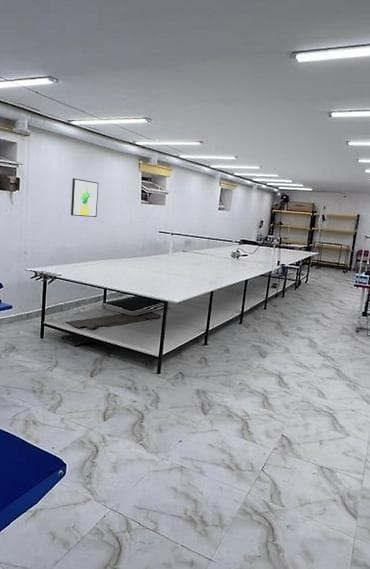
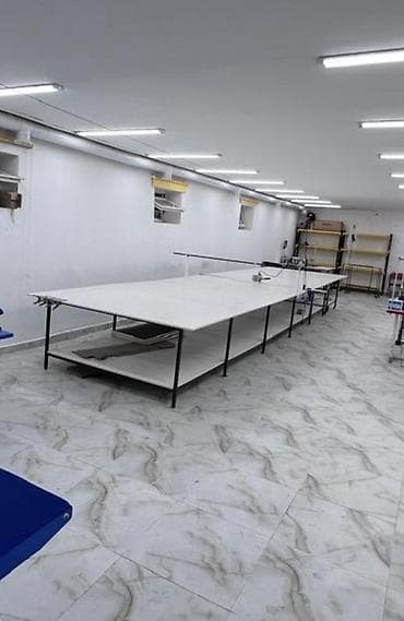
- wall art [70,177,99,218]
